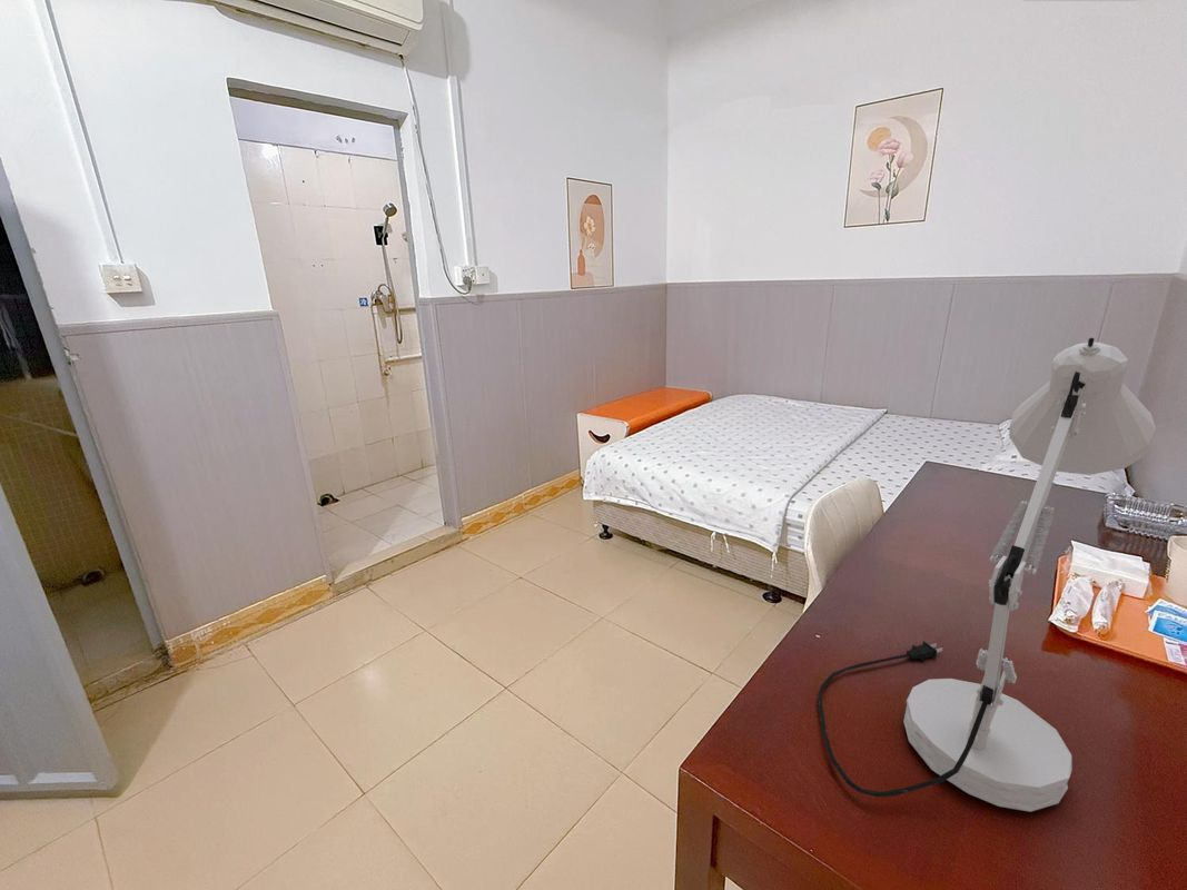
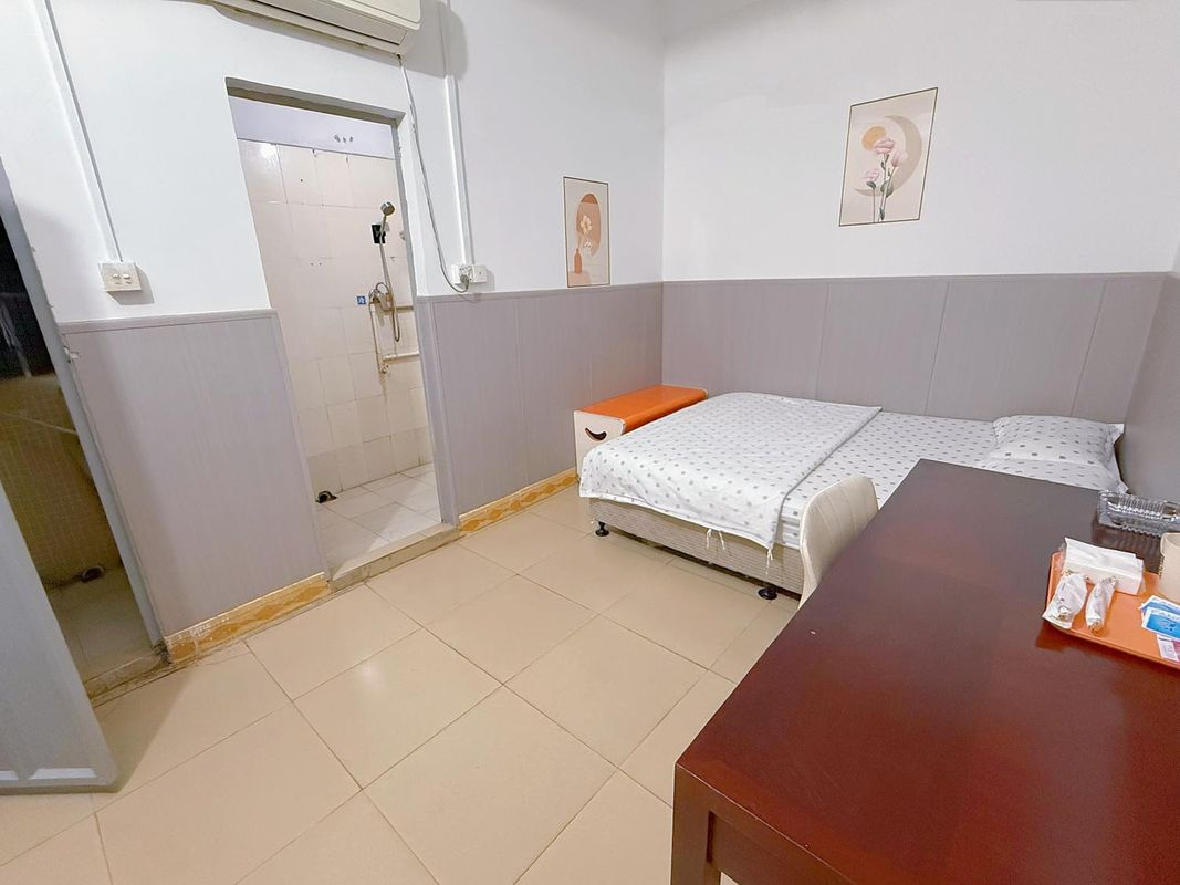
- desk lamp [817,337,1157,812]
